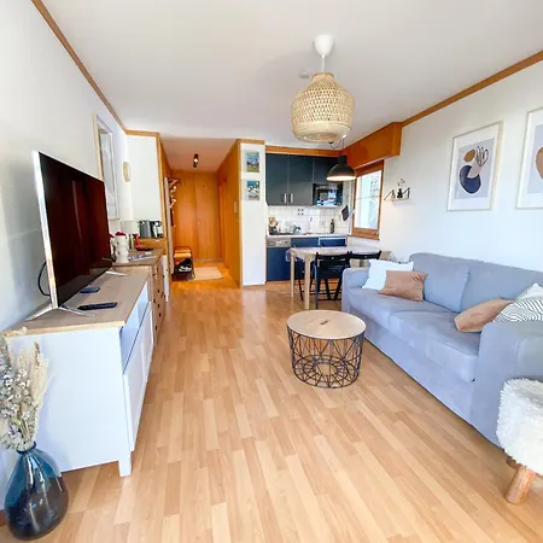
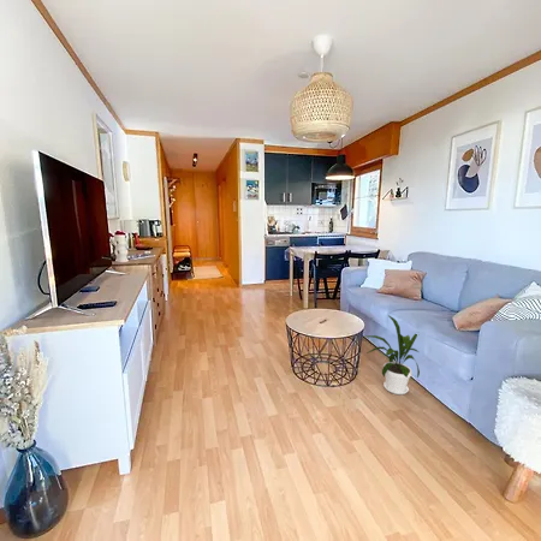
+ house plant [365,314,421,396]
